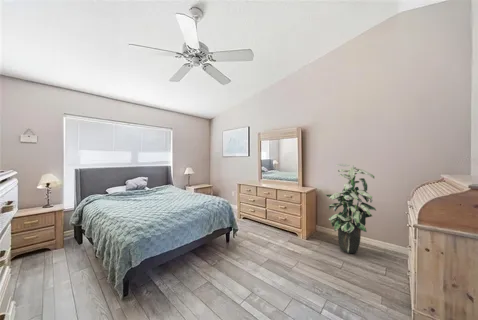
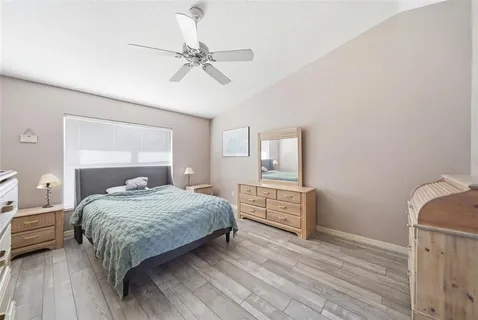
- indoor plant [324,163,377,254]
